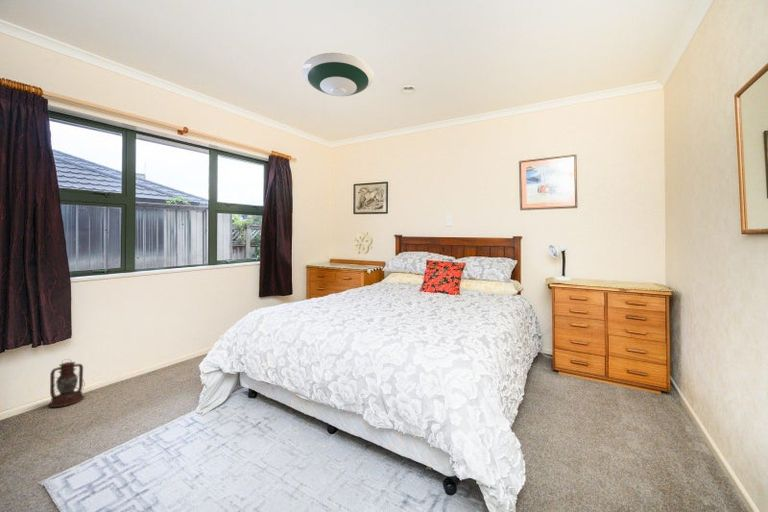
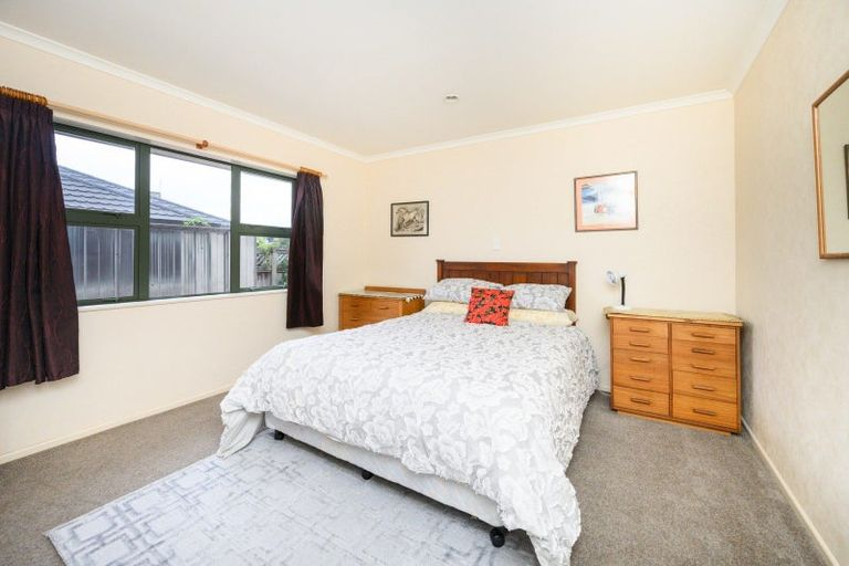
- lantern [47,358,86,408]
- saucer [301,52,375,97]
- wall ornament [352,231,374,255]
